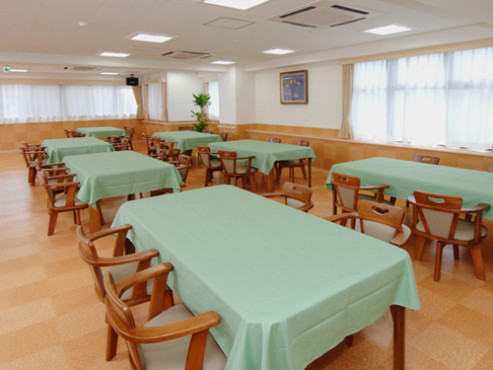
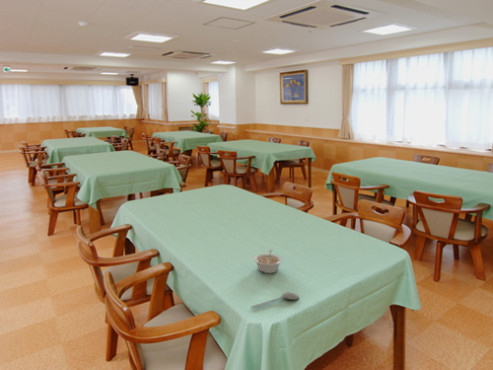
+ legume [253,249,283,274]
+ spoon [250,291,300,309]
